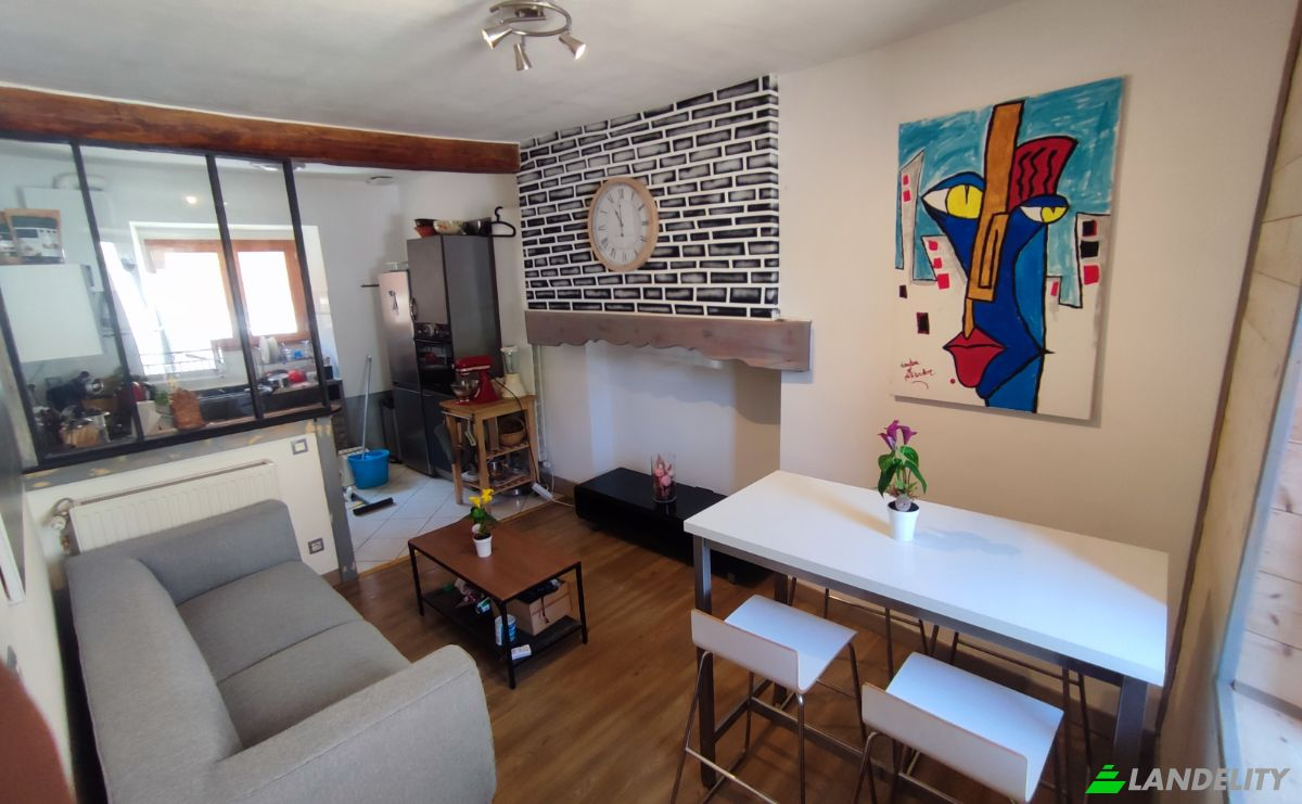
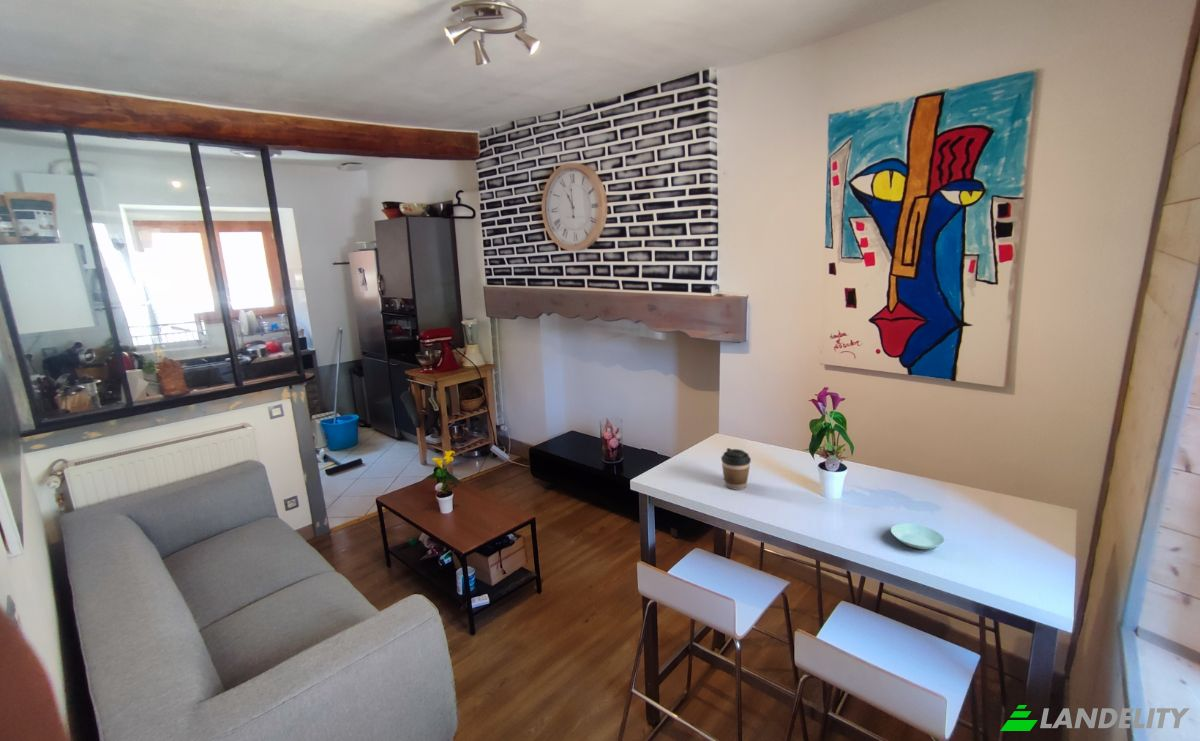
+ saucer [890,523,946,550]
+ coffee cup [720,447,752,491]
